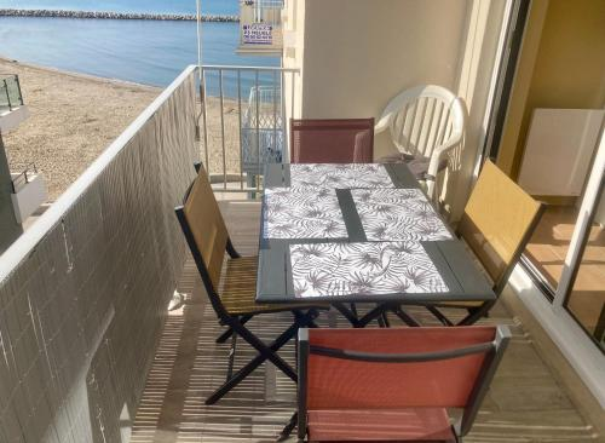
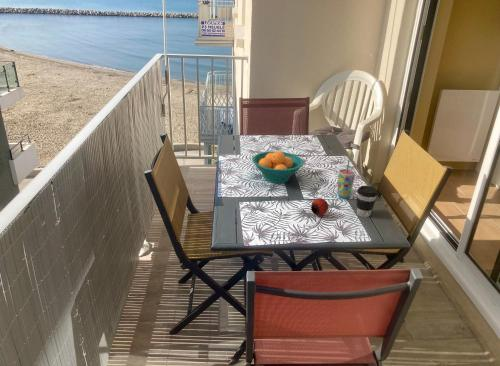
+ coffee cup [356,185,379,218]
+ cup [336,159,356,199]
+ apple [310,198,329,217]
+ fruit bowl [251,150,305,184]
